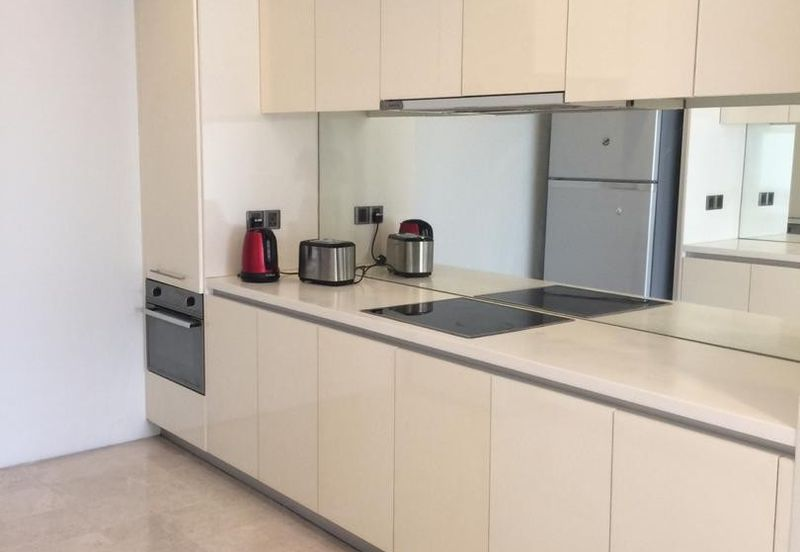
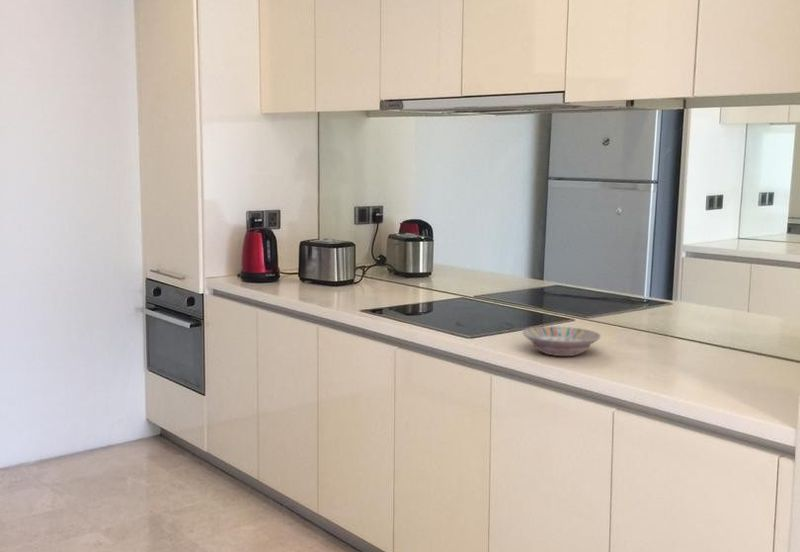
+ bowl [521,326,602,357]
